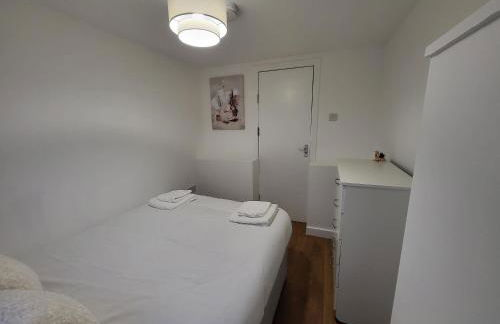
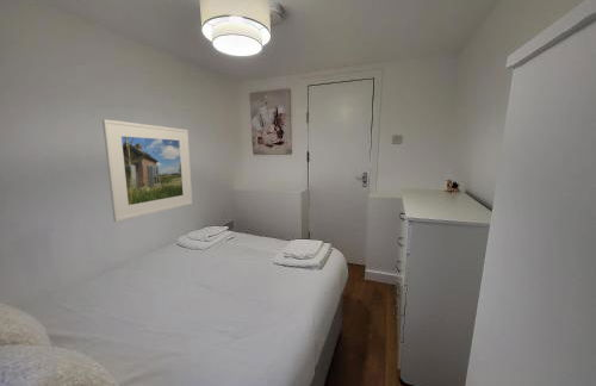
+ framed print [101,118,193,223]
